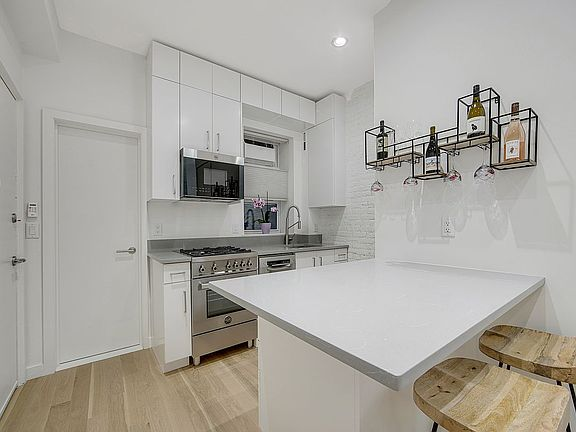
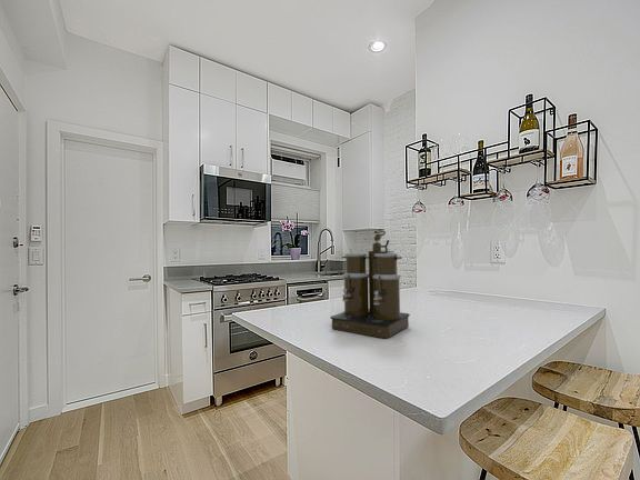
+ coffee maker [329,228,411,339]
